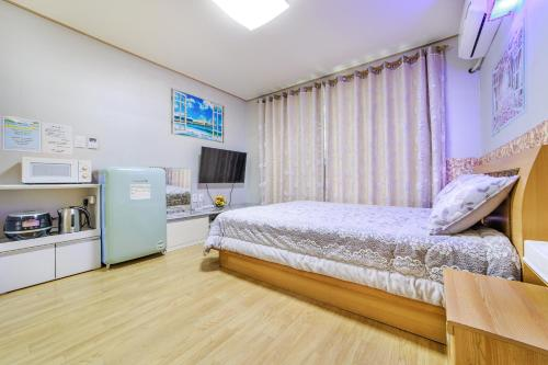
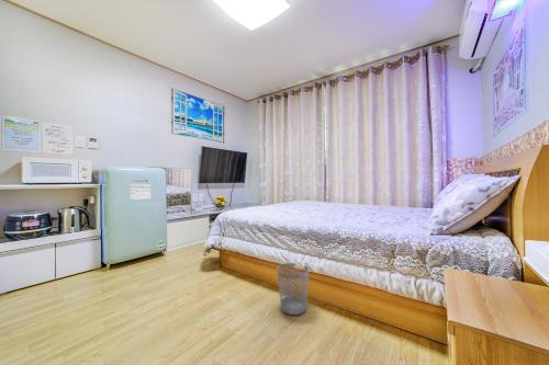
+ wastebasket [277,262,311,316]
